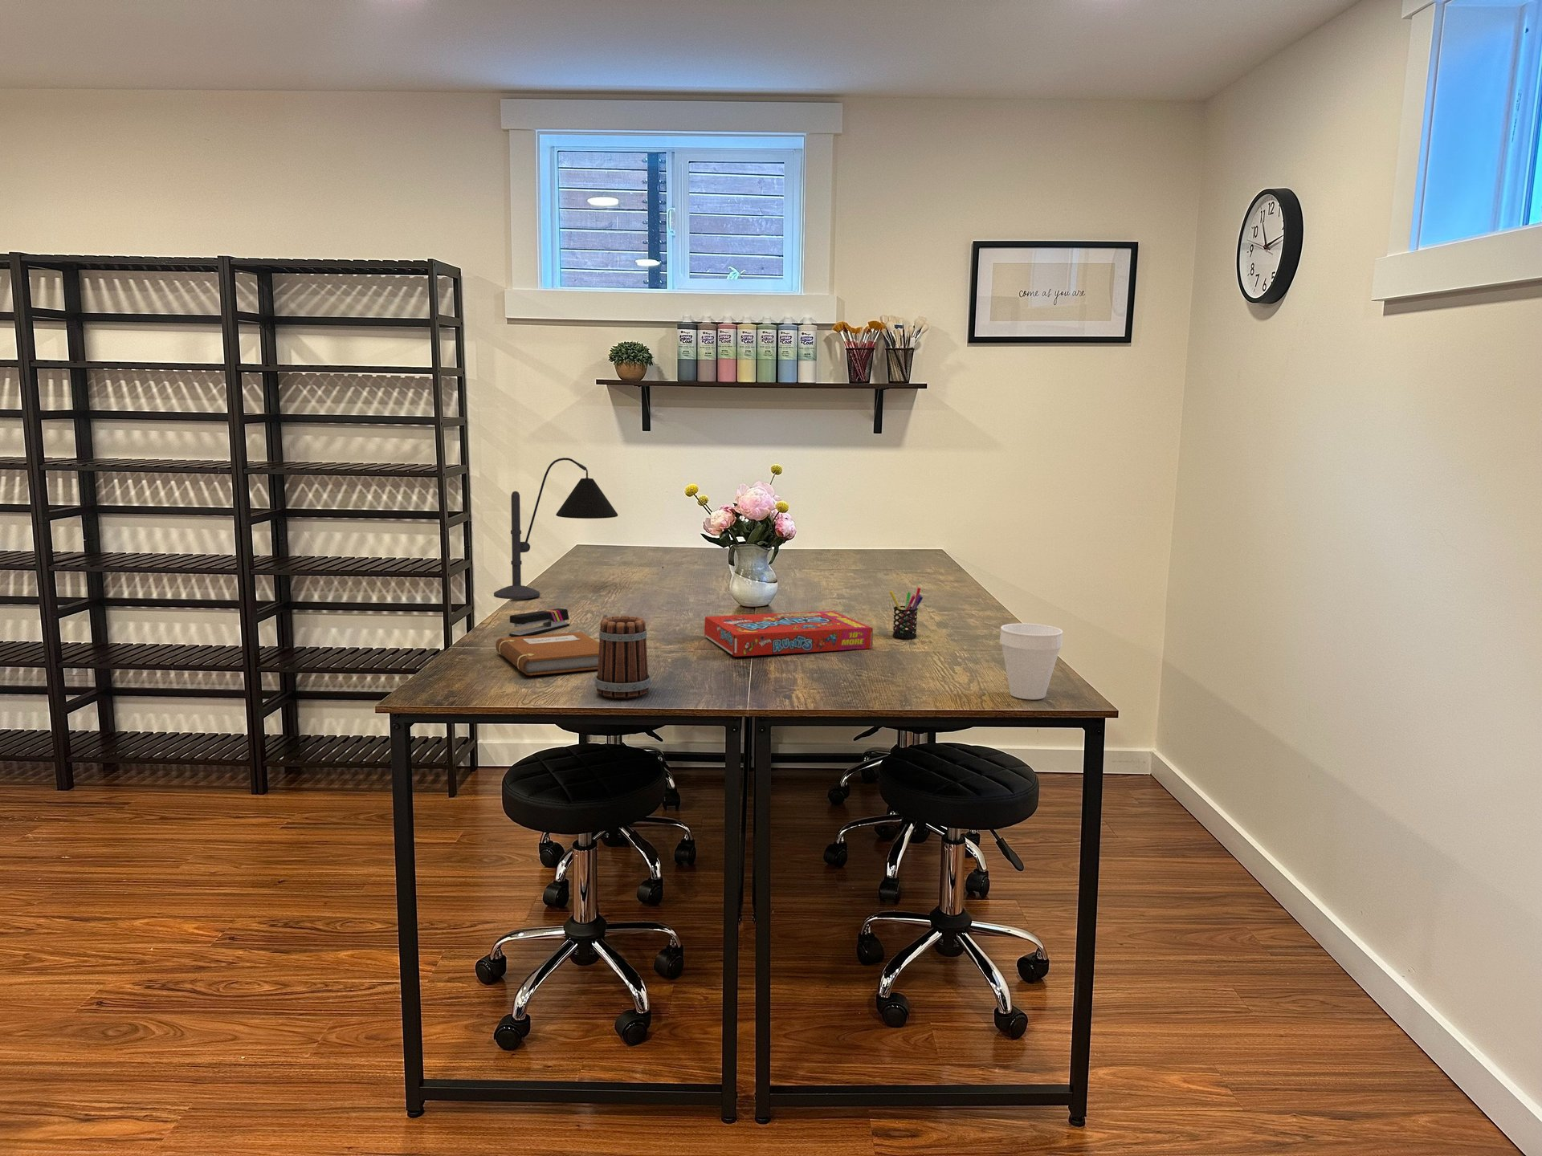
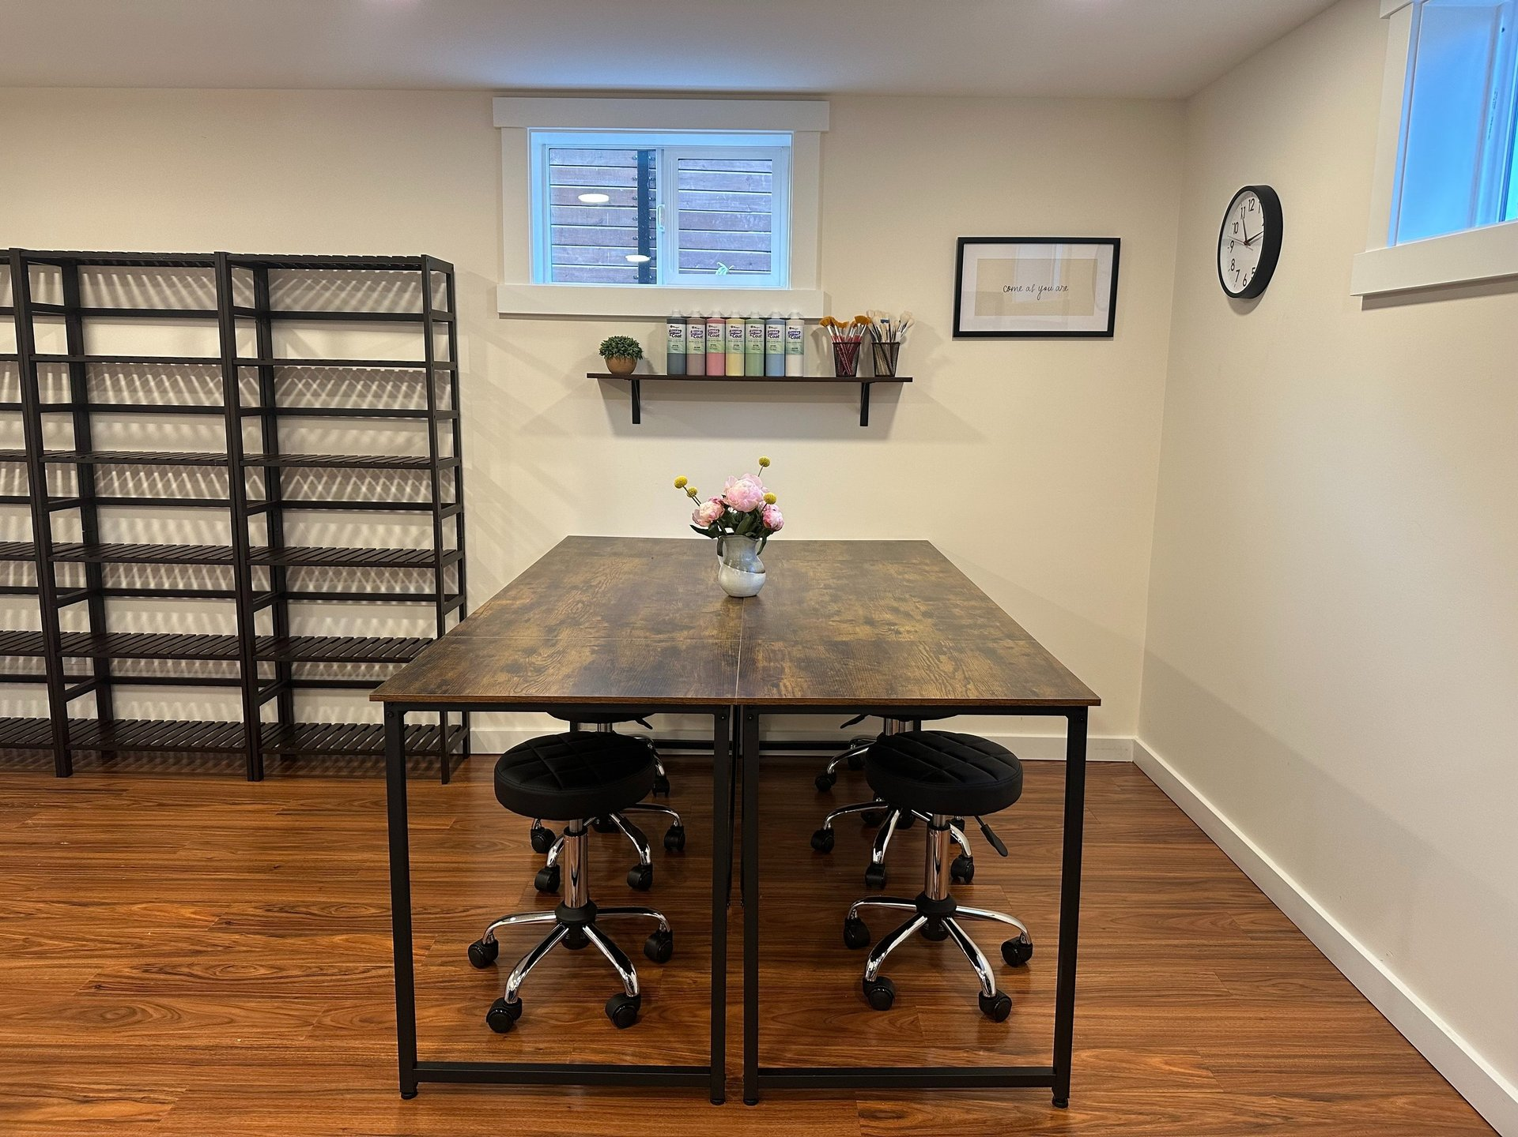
- snack box [703,610,874,657]
- stapler [509,607,571,638]
- mug [594,613,651,699]
- cup [999,622,1064,699]
- pen holder [889,586,924,639]
- notebook [494,631,599,676]
- desk lamp [493,457,618,600]
